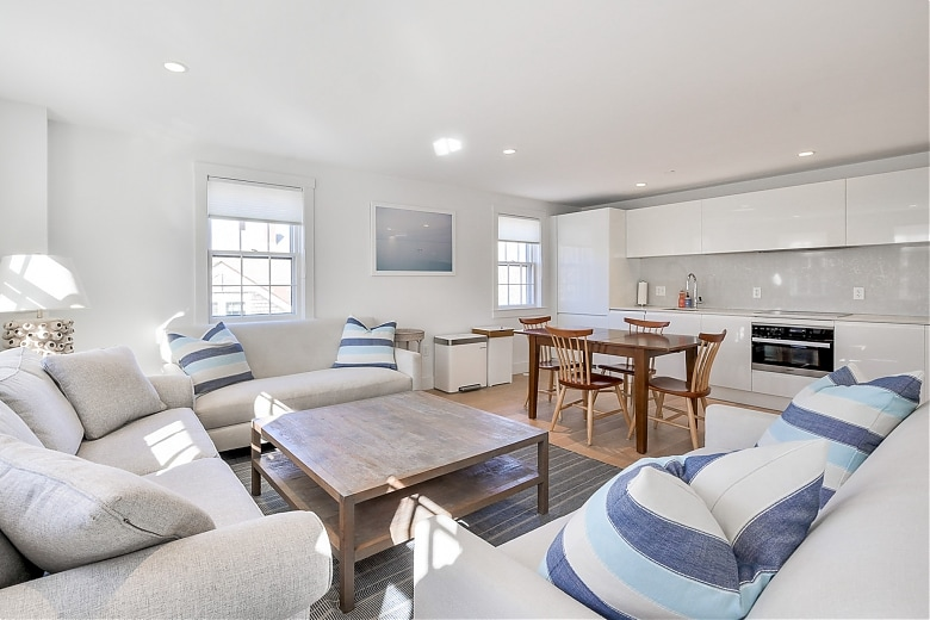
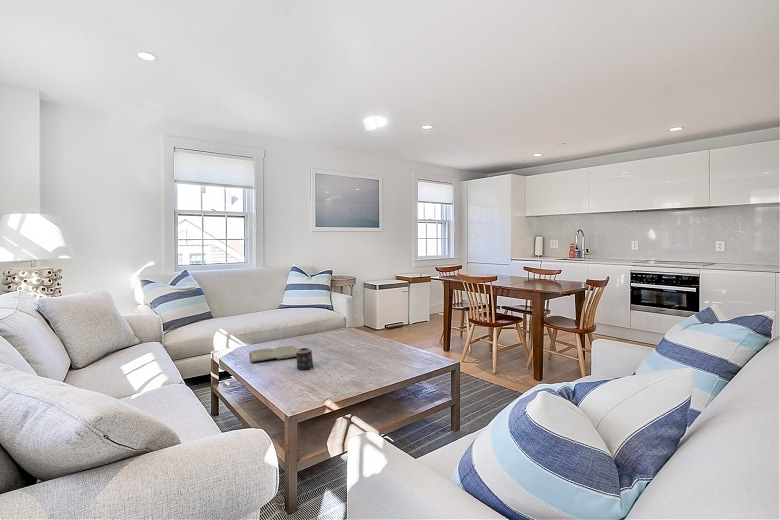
+ book [249,345,299,363]
+ candle [296,347,316,371]
